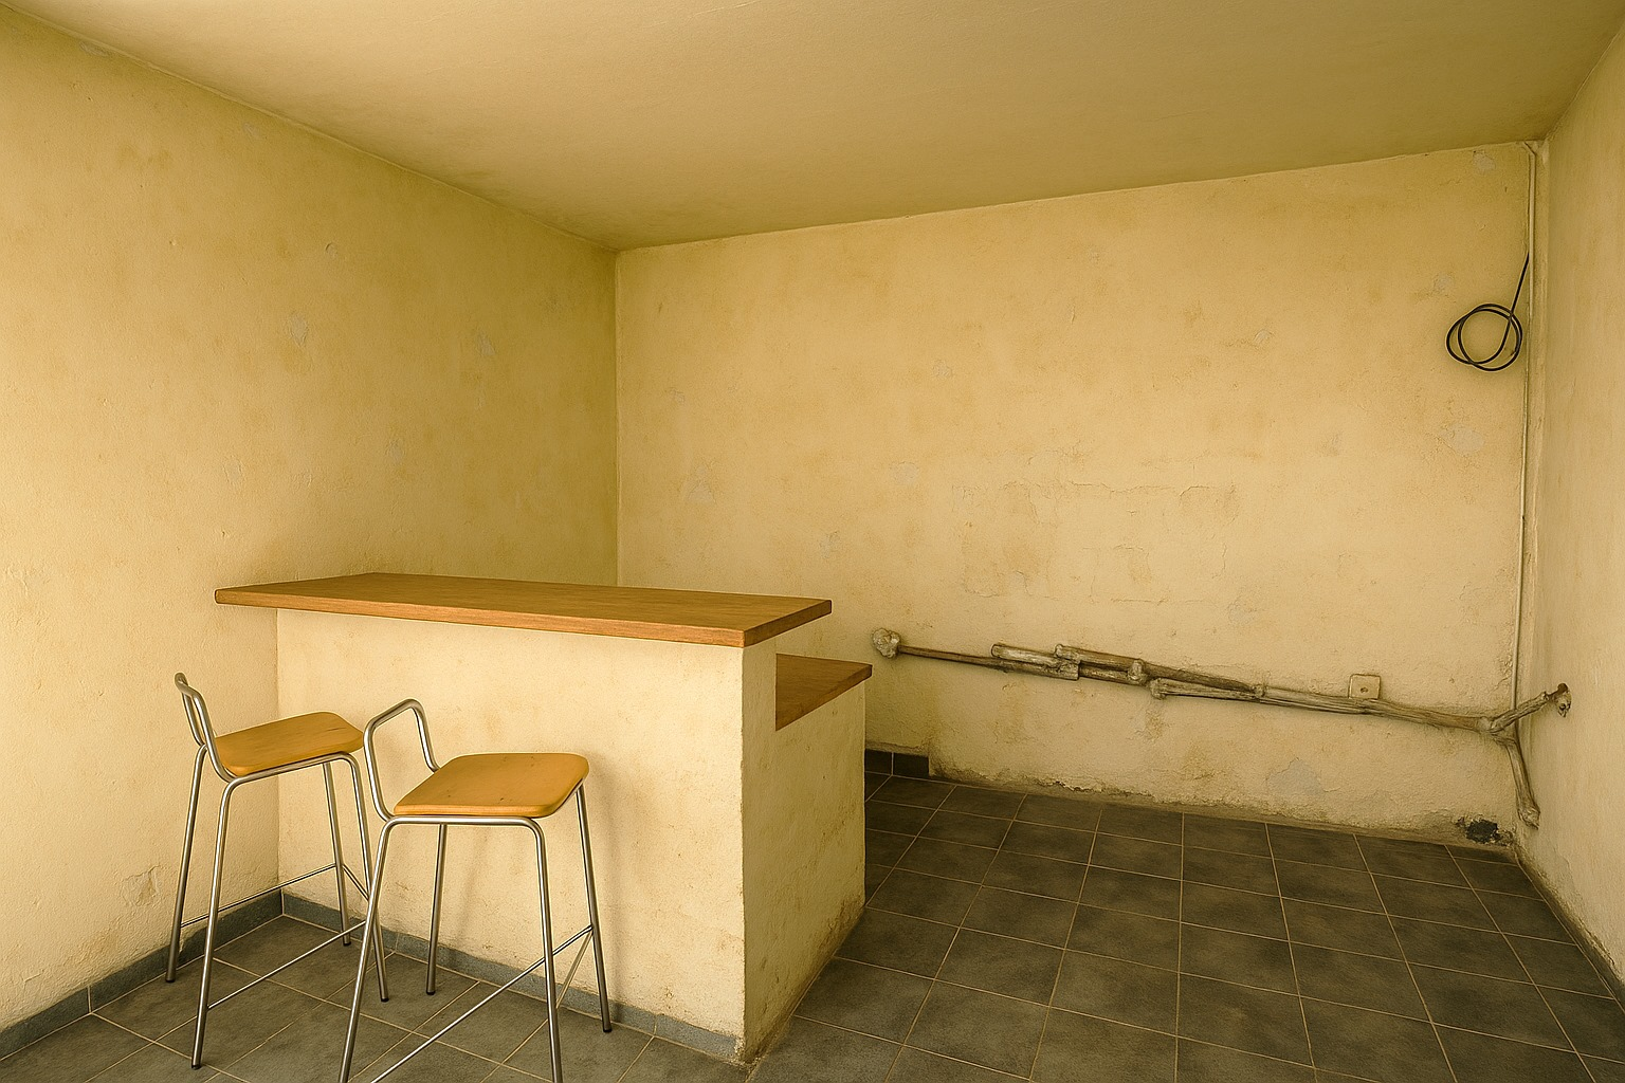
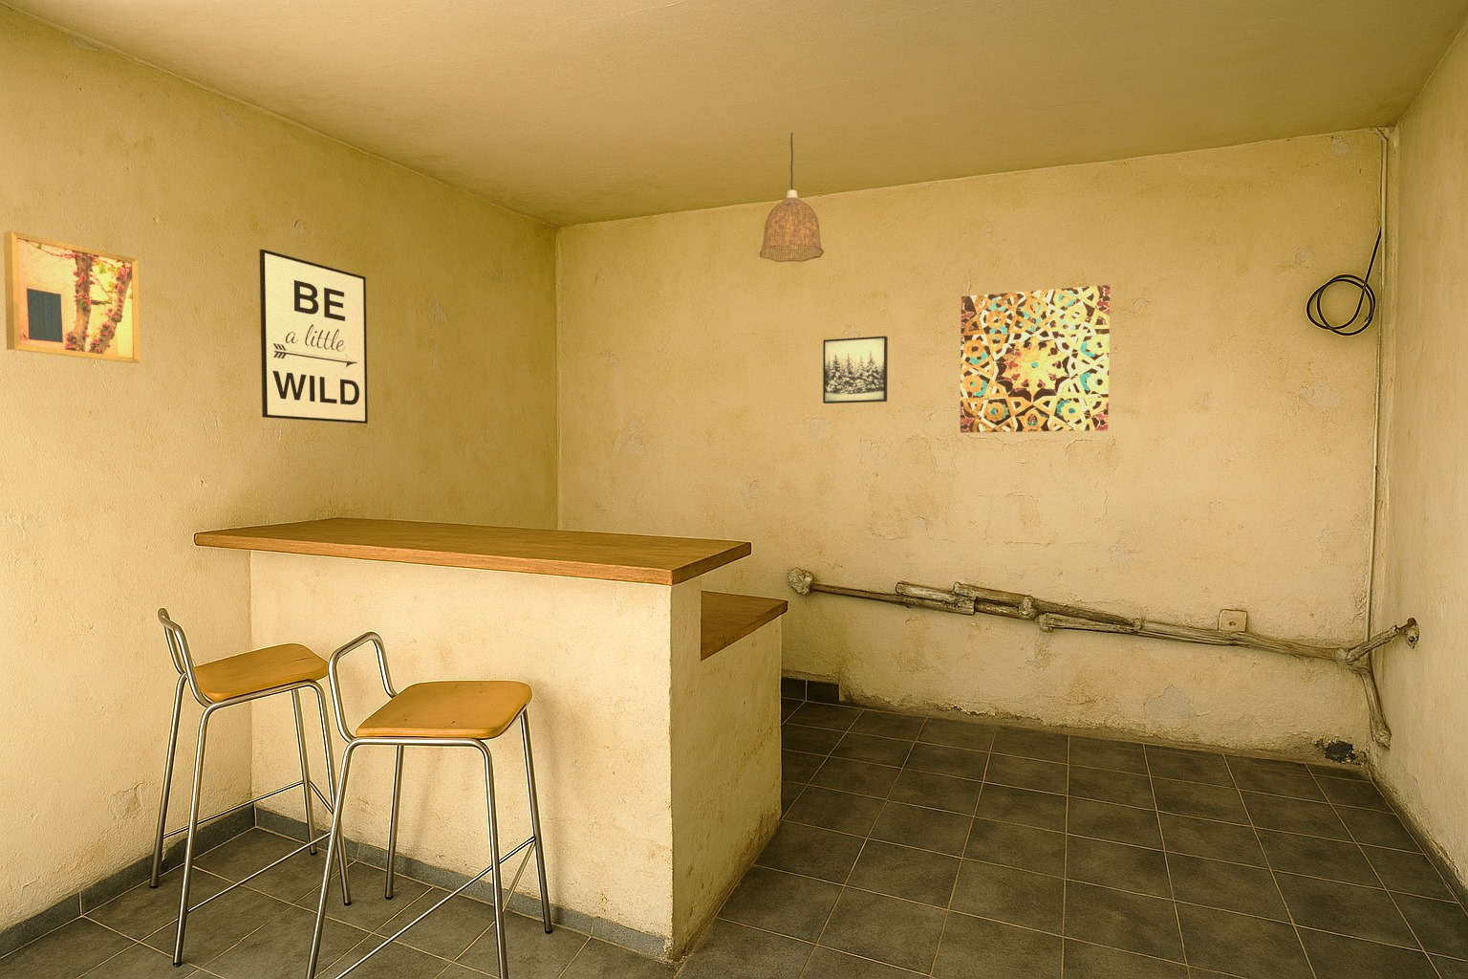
+ wall art [822,335,889,404]
+ wall art [960,284,1111,434]
+ wall art [3,231,141,364]
+ wall art [259,249,369,424]
+ pendant lamp [759,132,825,263]
